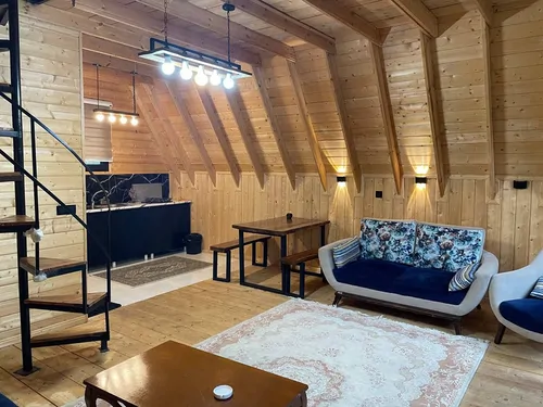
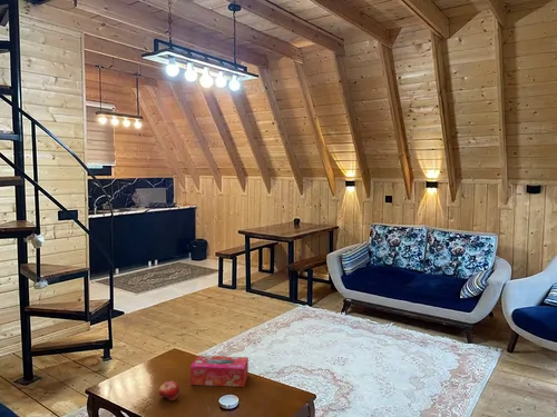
+ tissue box [189,355,250,388]
+ fruit [158,380,180,401]
